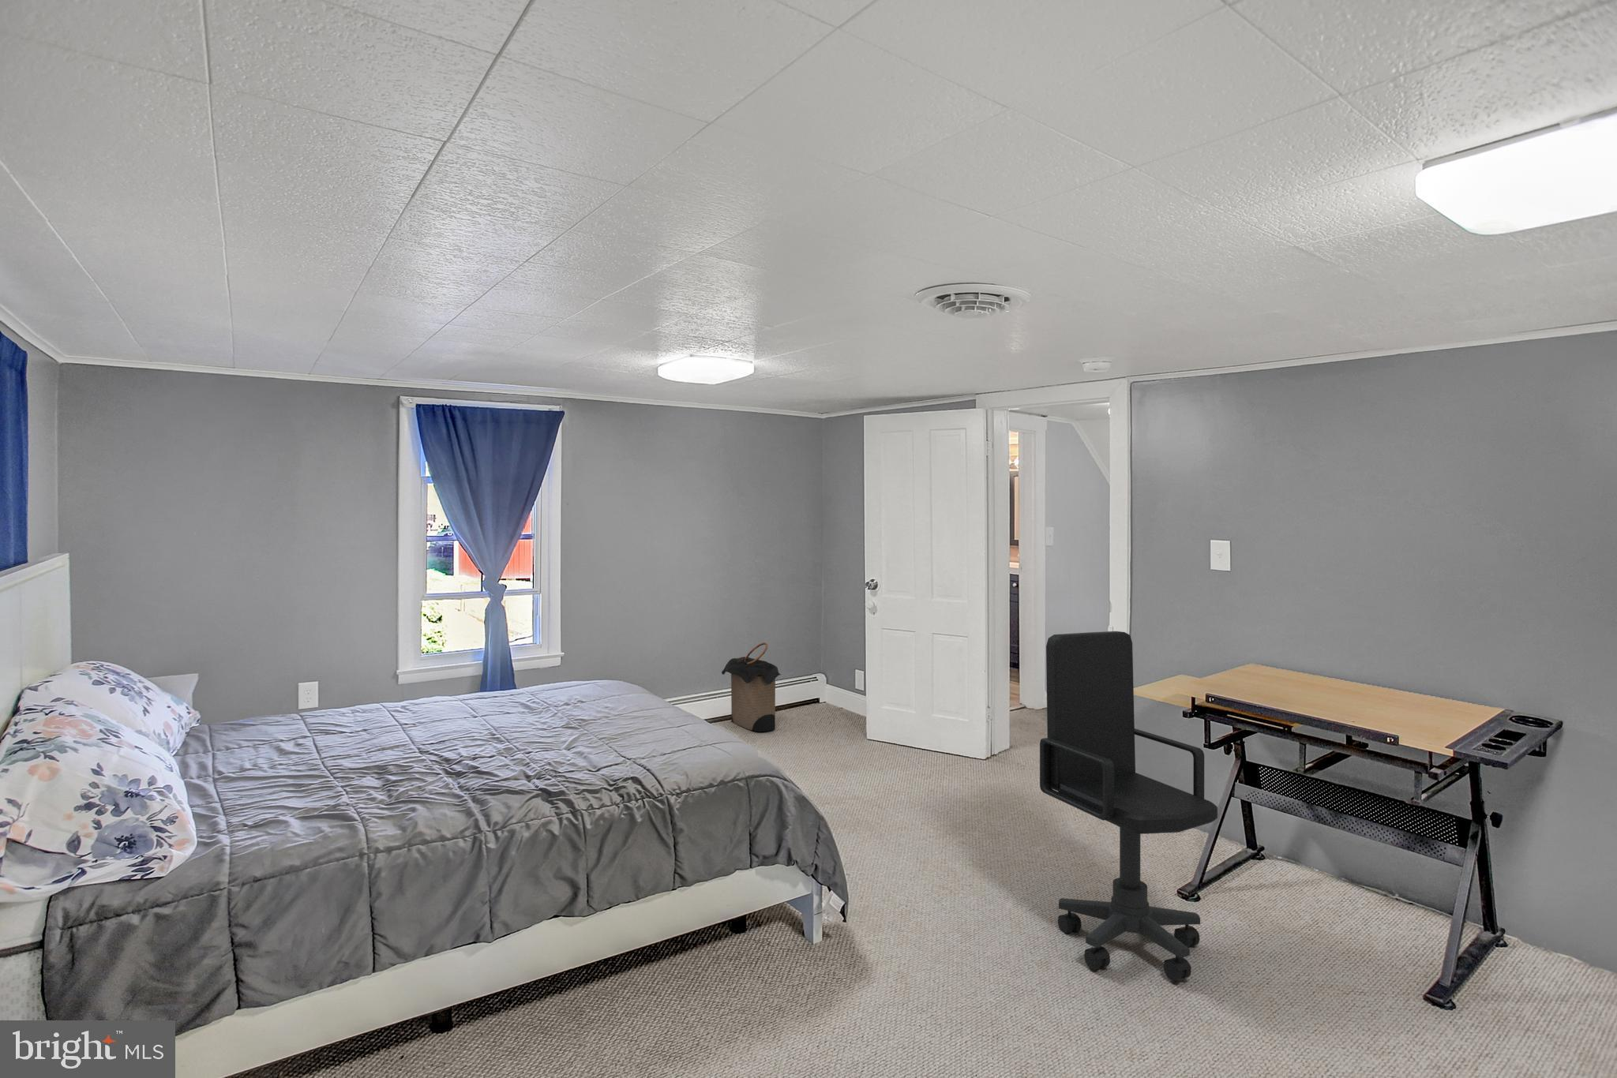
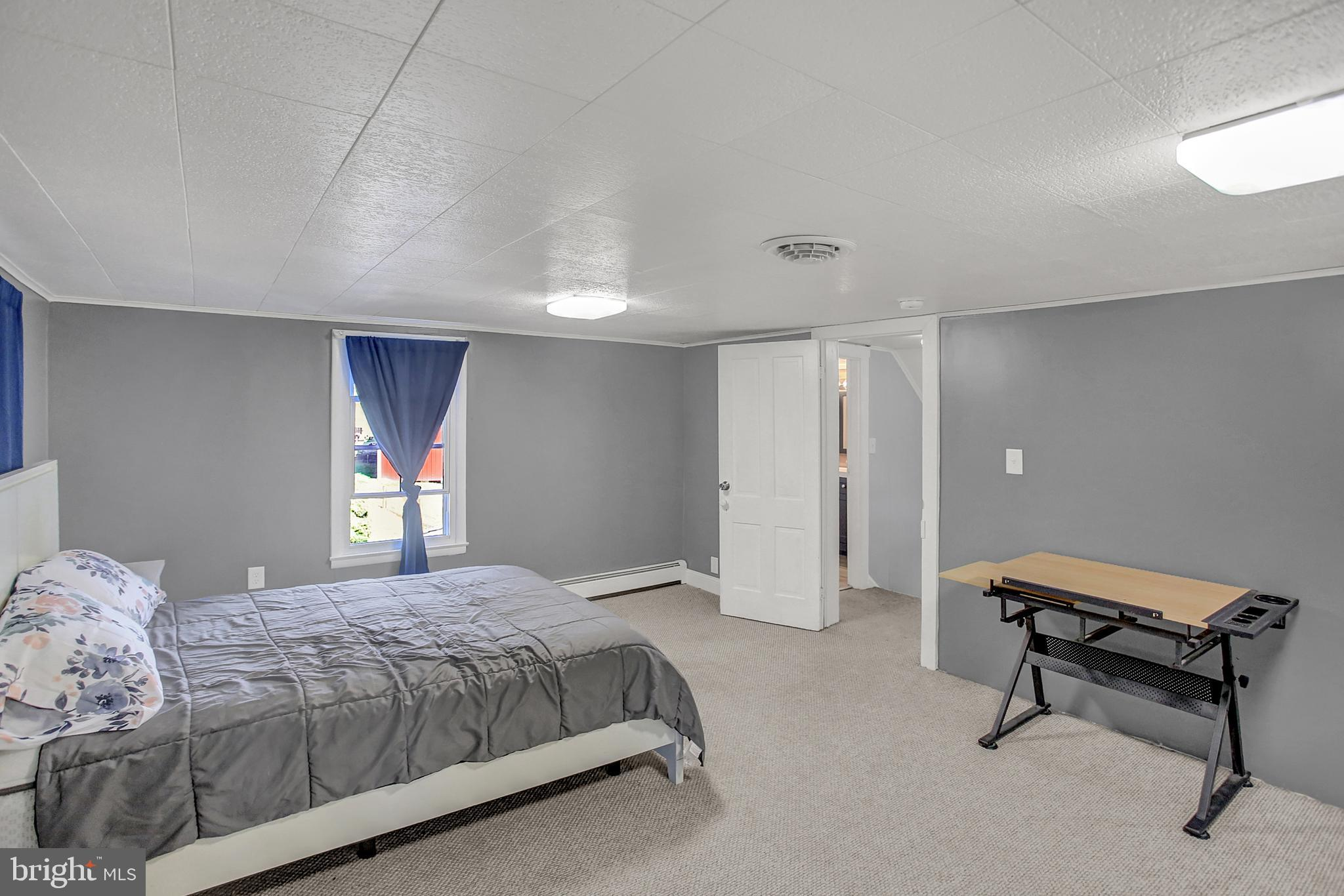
- office chair [1040,630,1219,982]
- laundry hamper [721,641,782,733]
